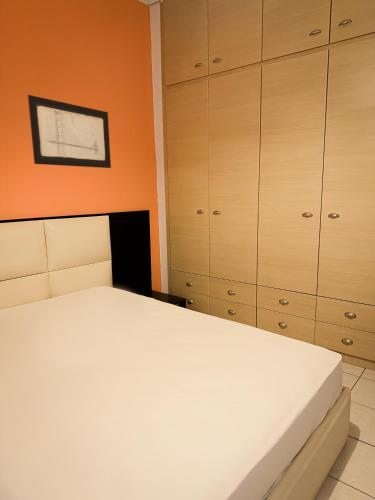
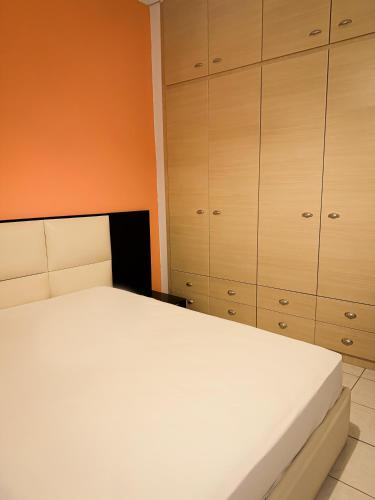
- wall art [27,94,112,169]
